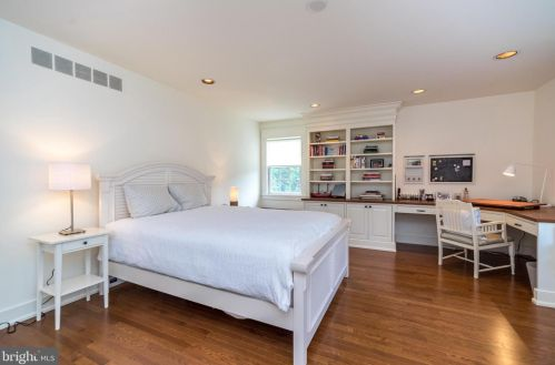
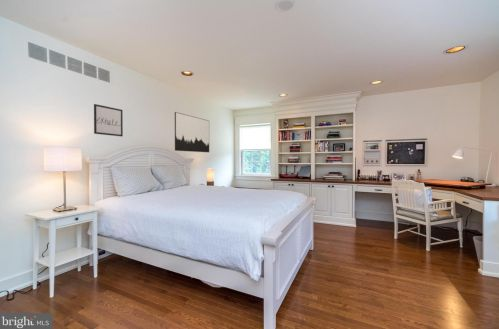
+ wall art [174,111,210,153]
+ wall art [93,103,124,137]
